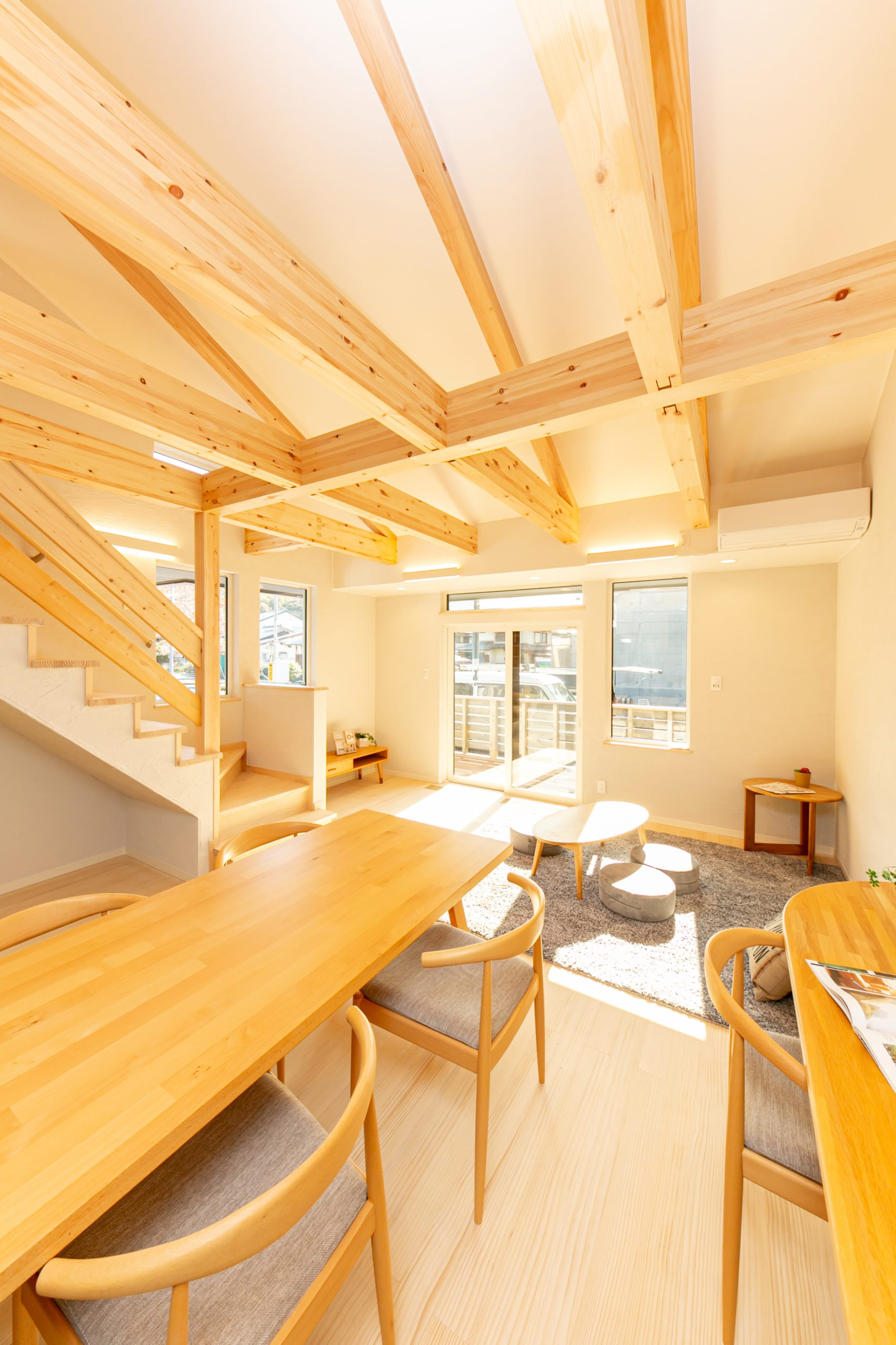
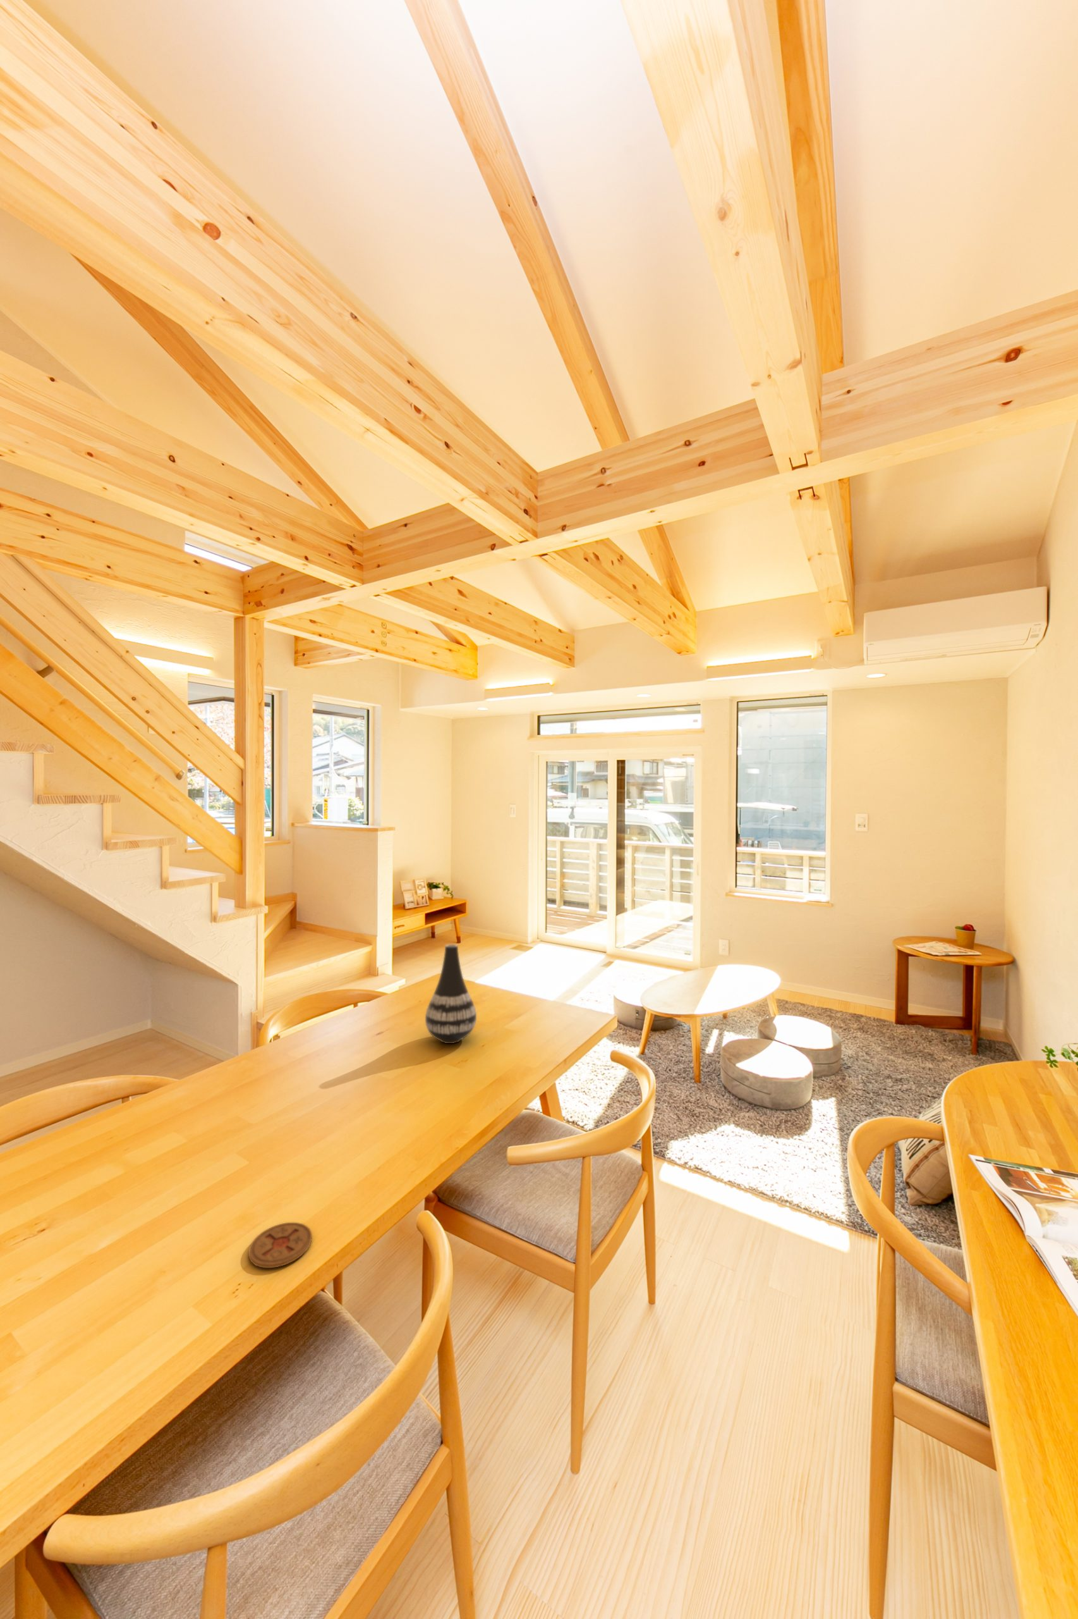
+ vase [425,944,478,1044]
+ coaster [248,1222,313,1269]
